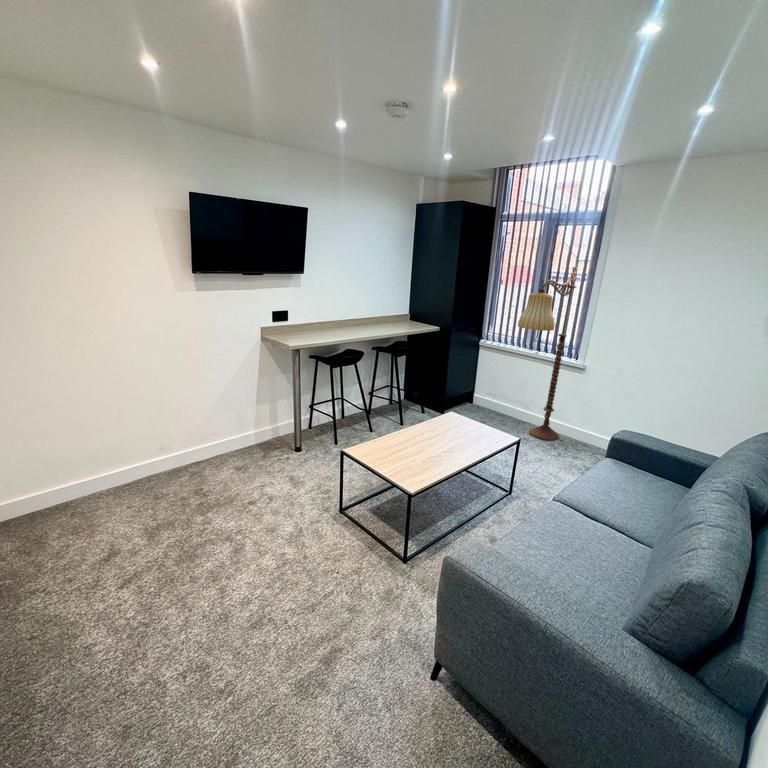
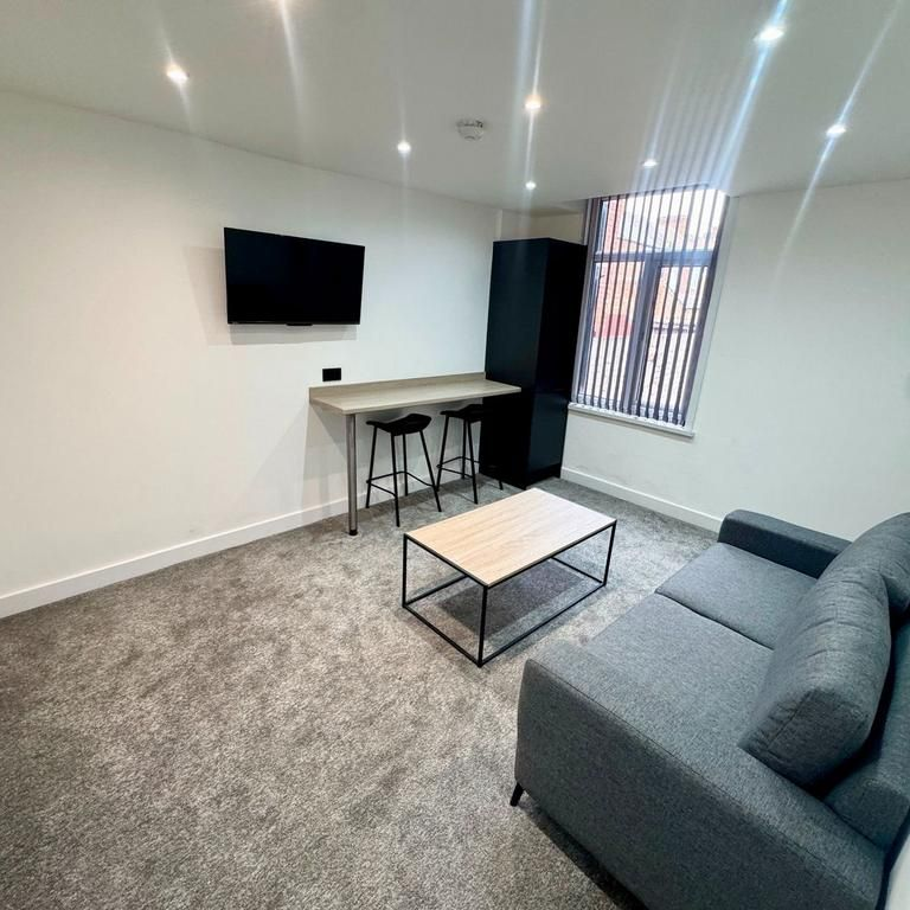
- floor lamp [517,266,578,442]
